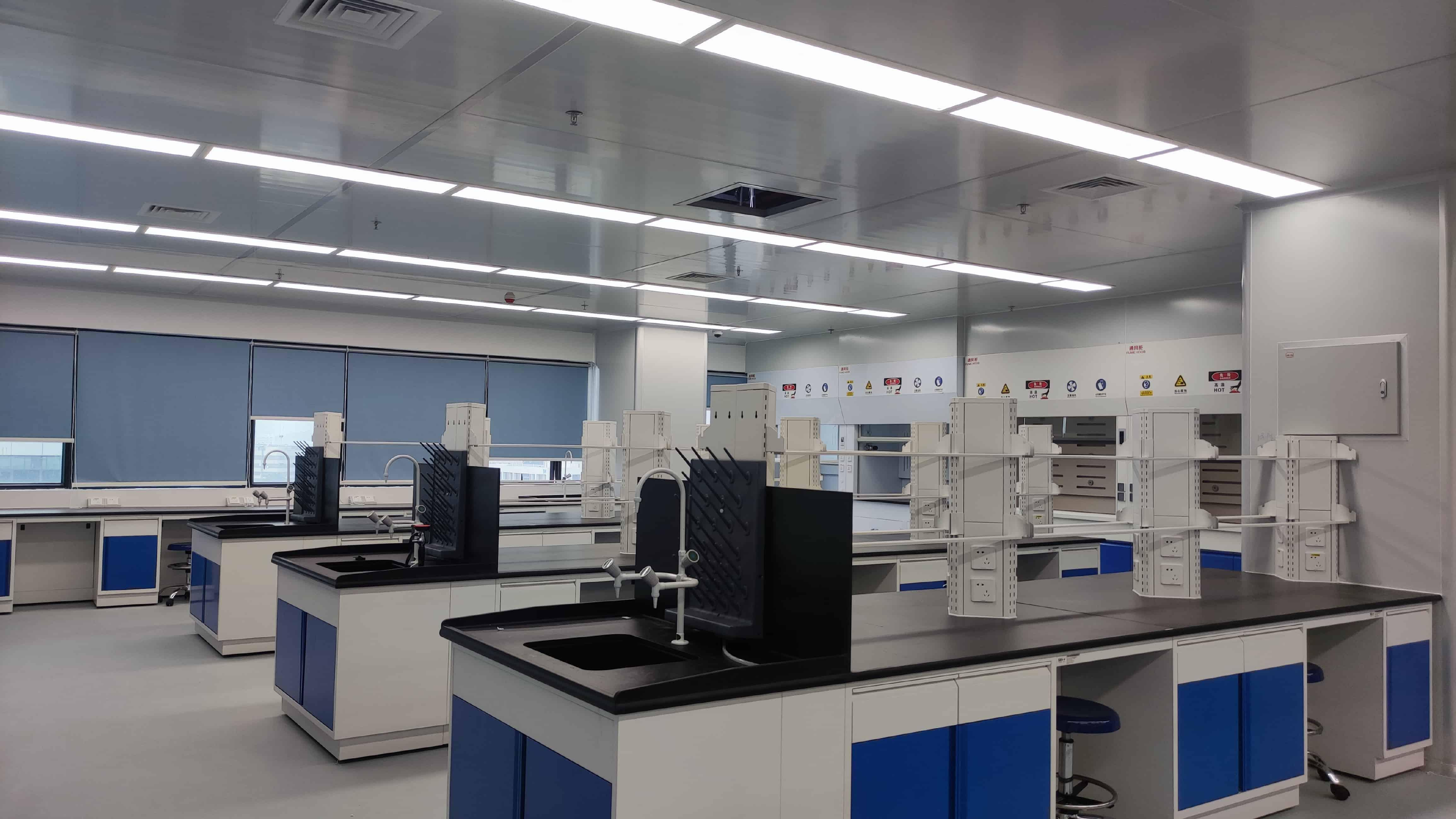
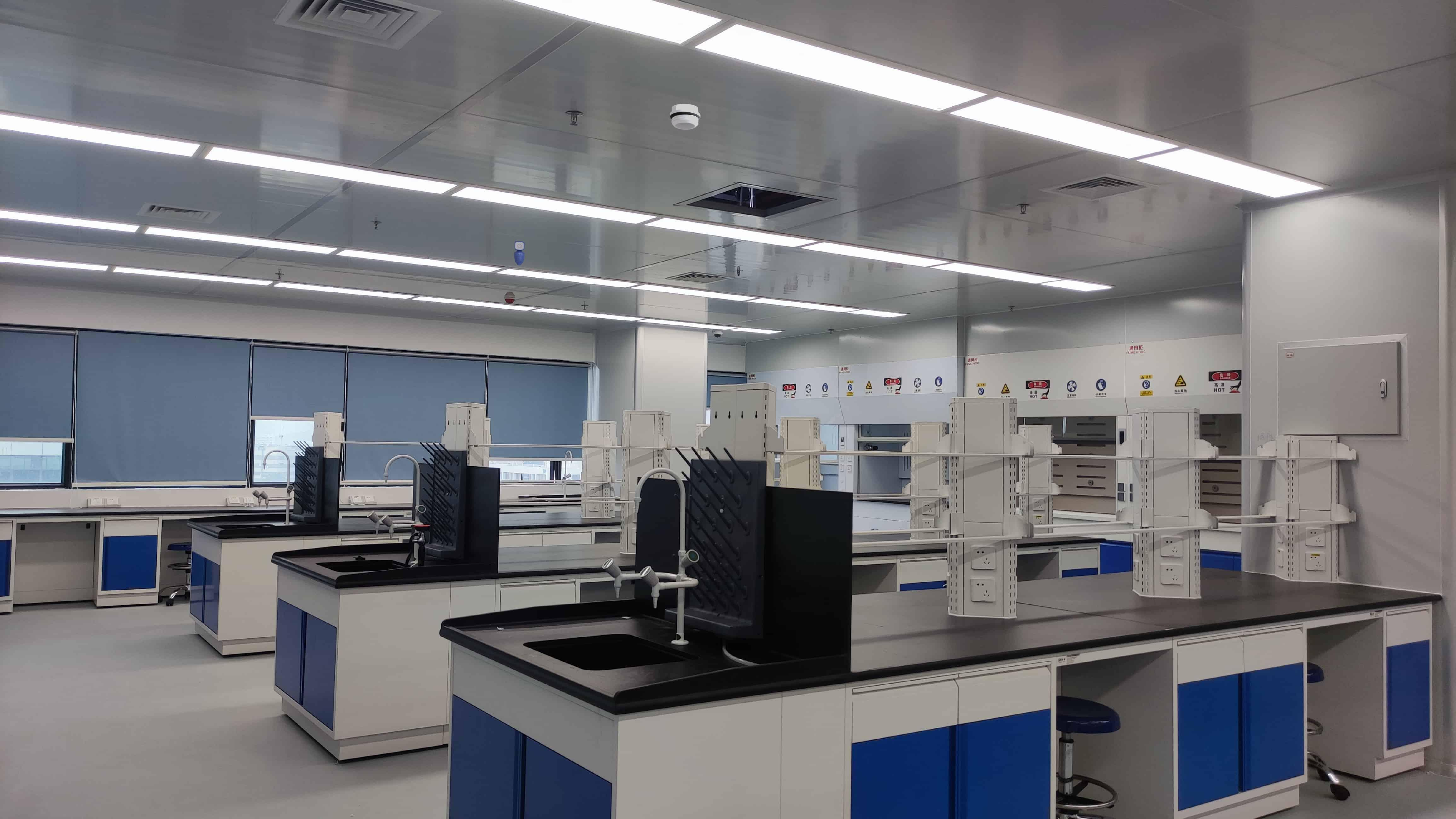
+ security camera [514,241,525,266]
+ smoke detector [669,103,701,130]
